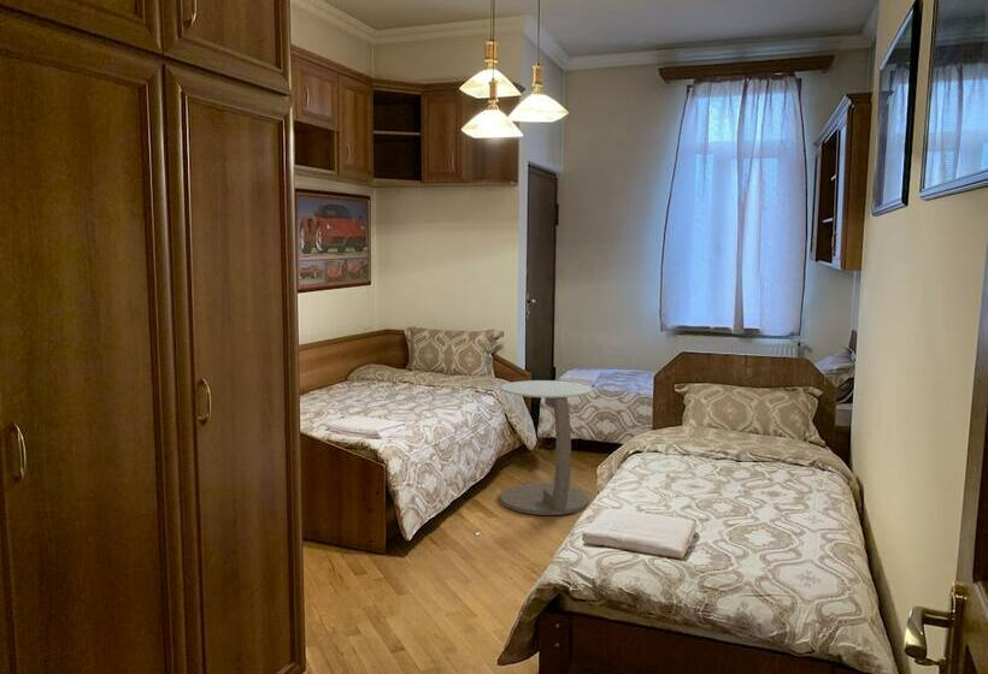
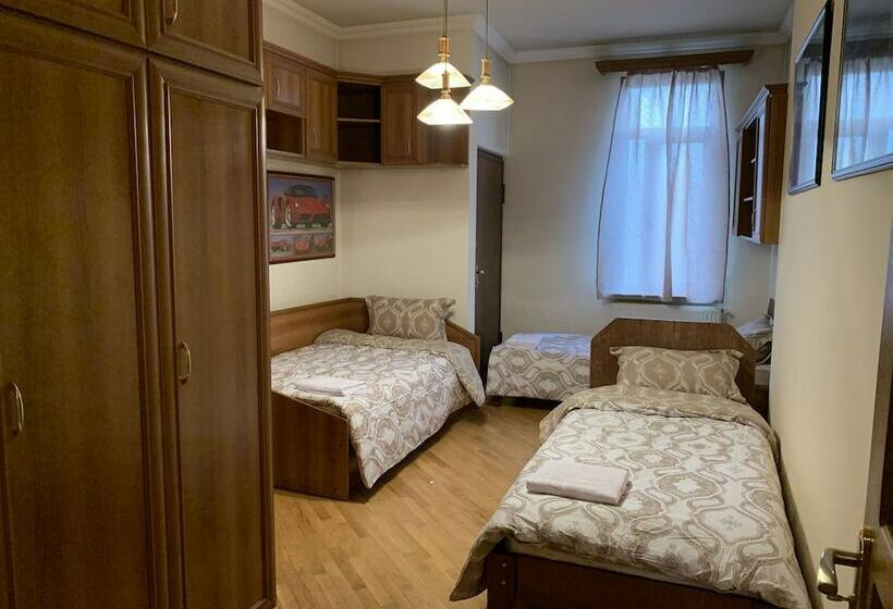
- side table [499,379,593,516]
